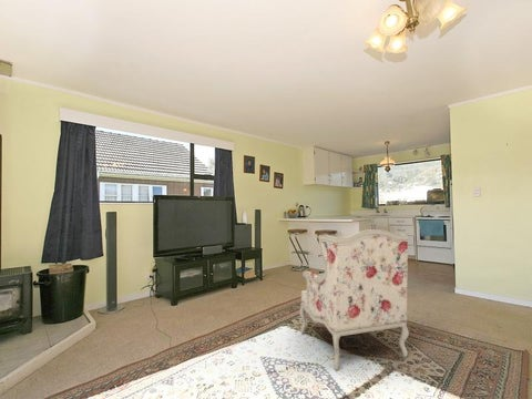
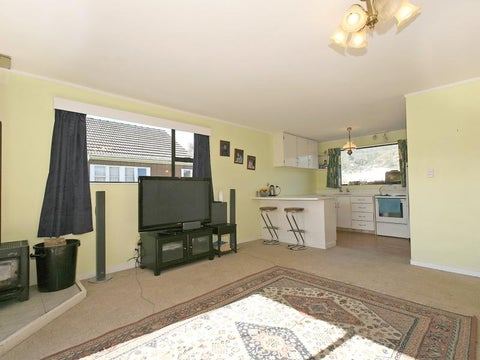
- armchair [298,228,410,371]
